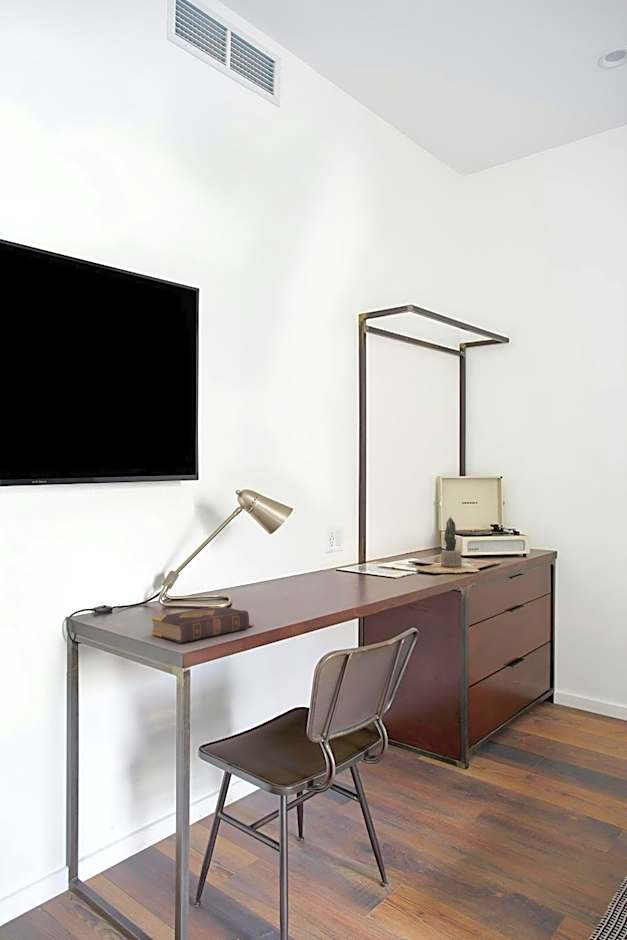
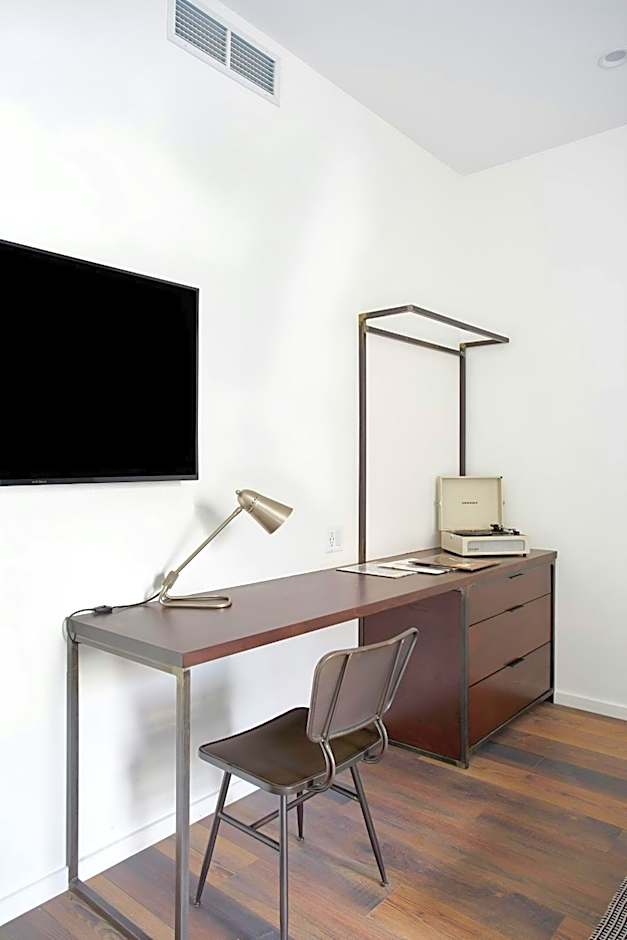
- potted cactus [415,516,480,574]
- book [150,605,255,644]
